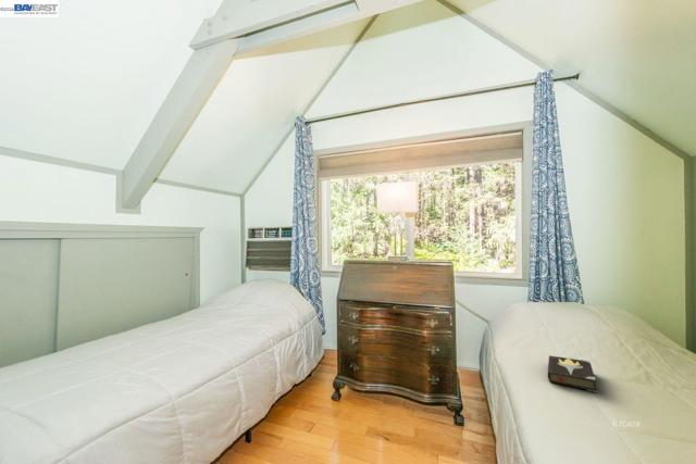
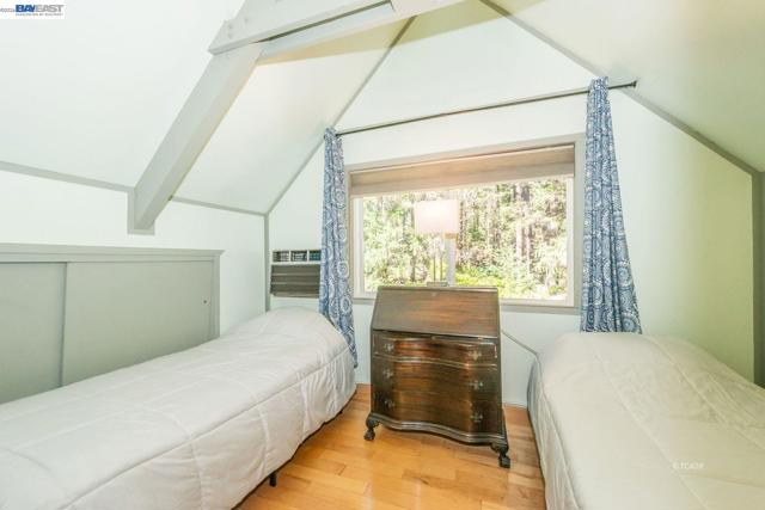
- hardback book [547,354,598,393]
